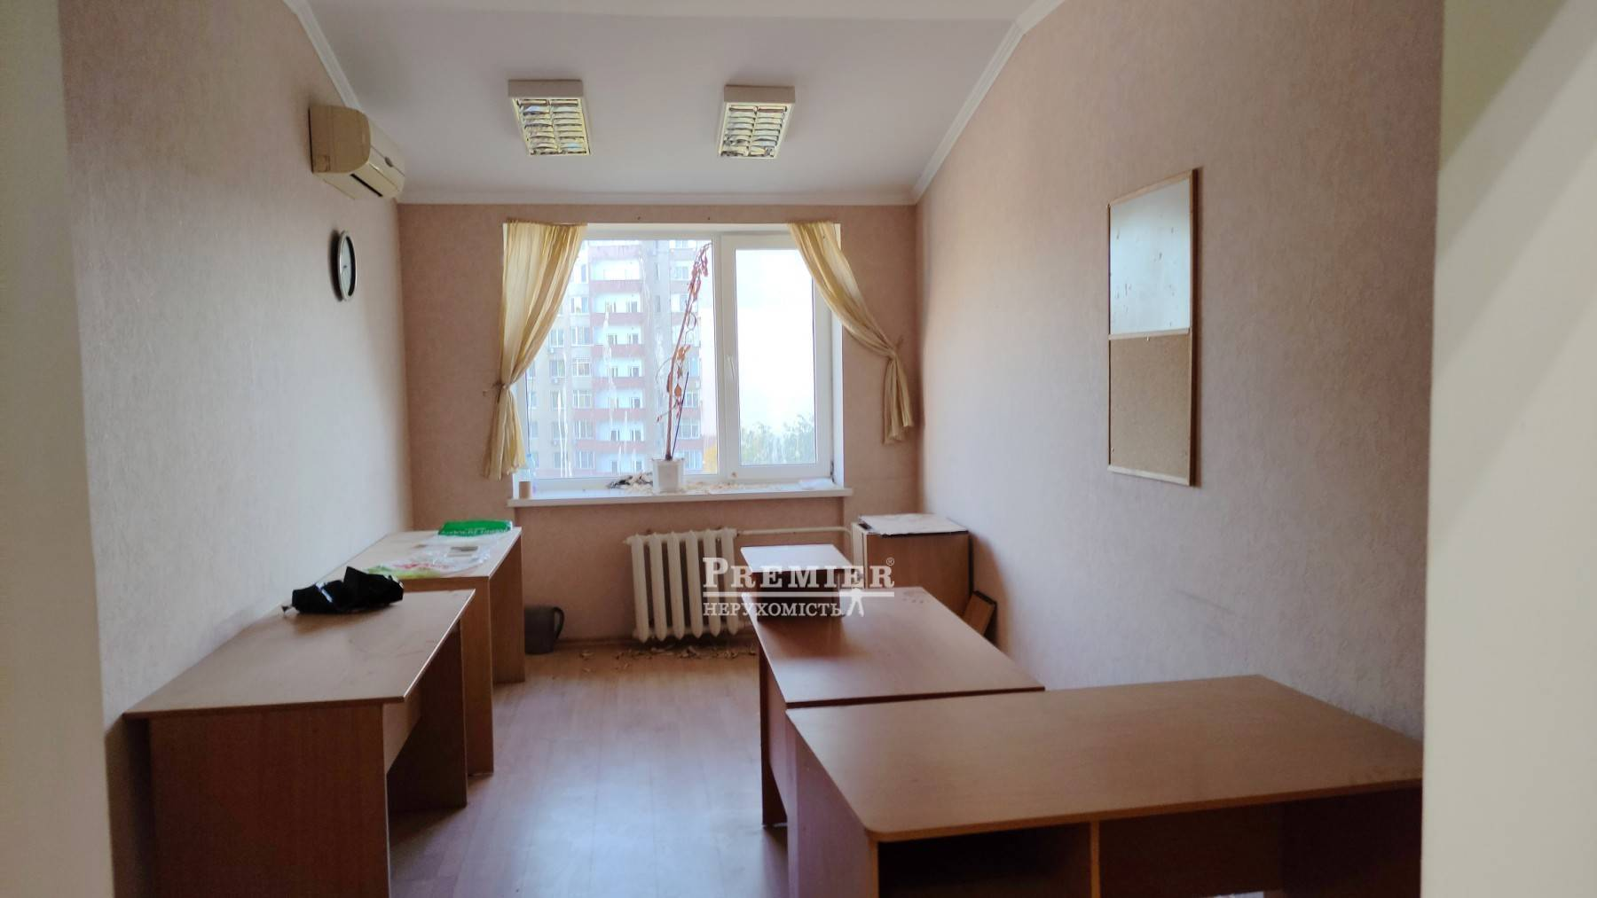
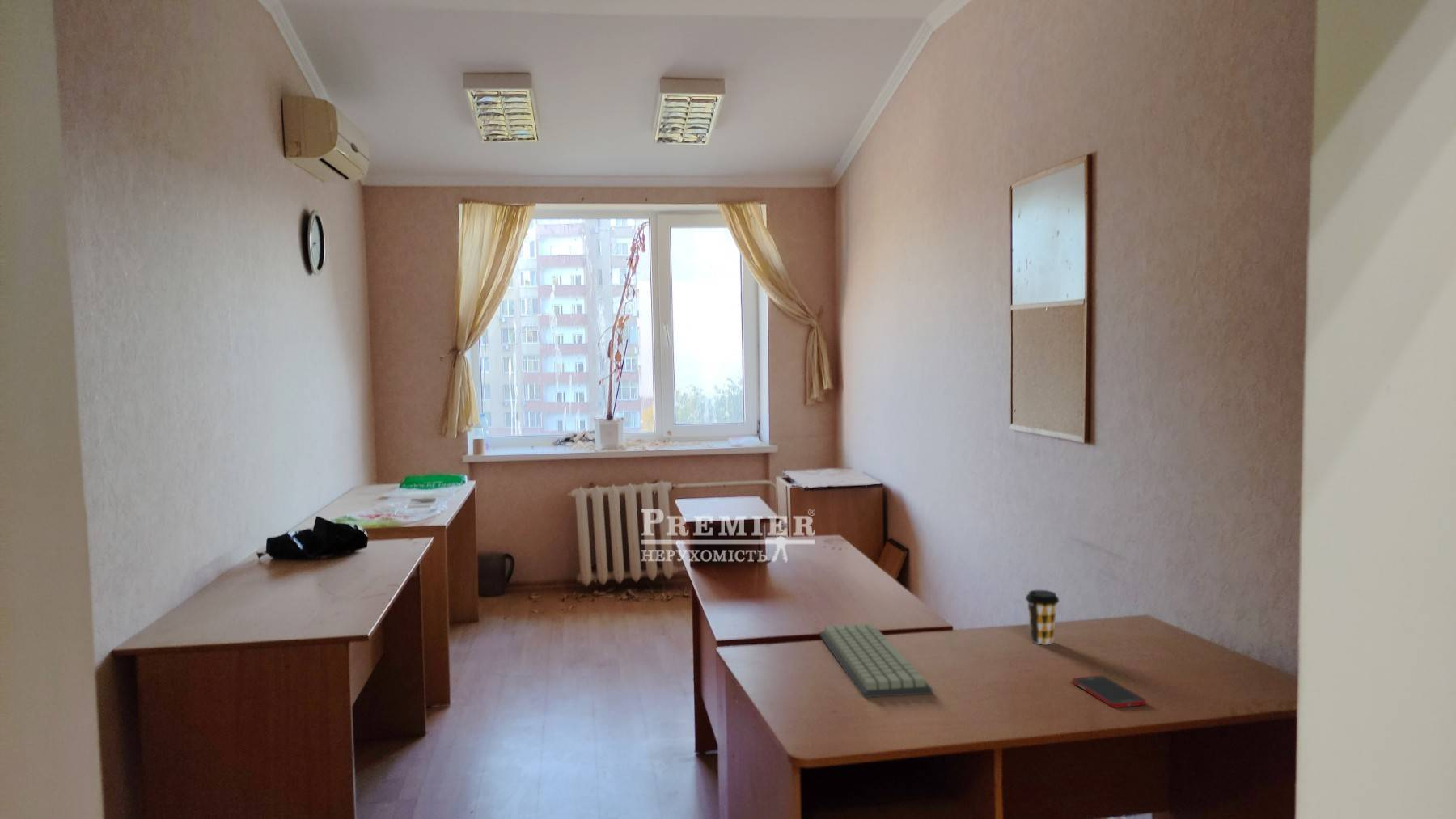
+ coffee cup [1025,589,1060,645]
+ keyboard [819,623,933,699]
+ cell phone [1072,675,1147,709]
